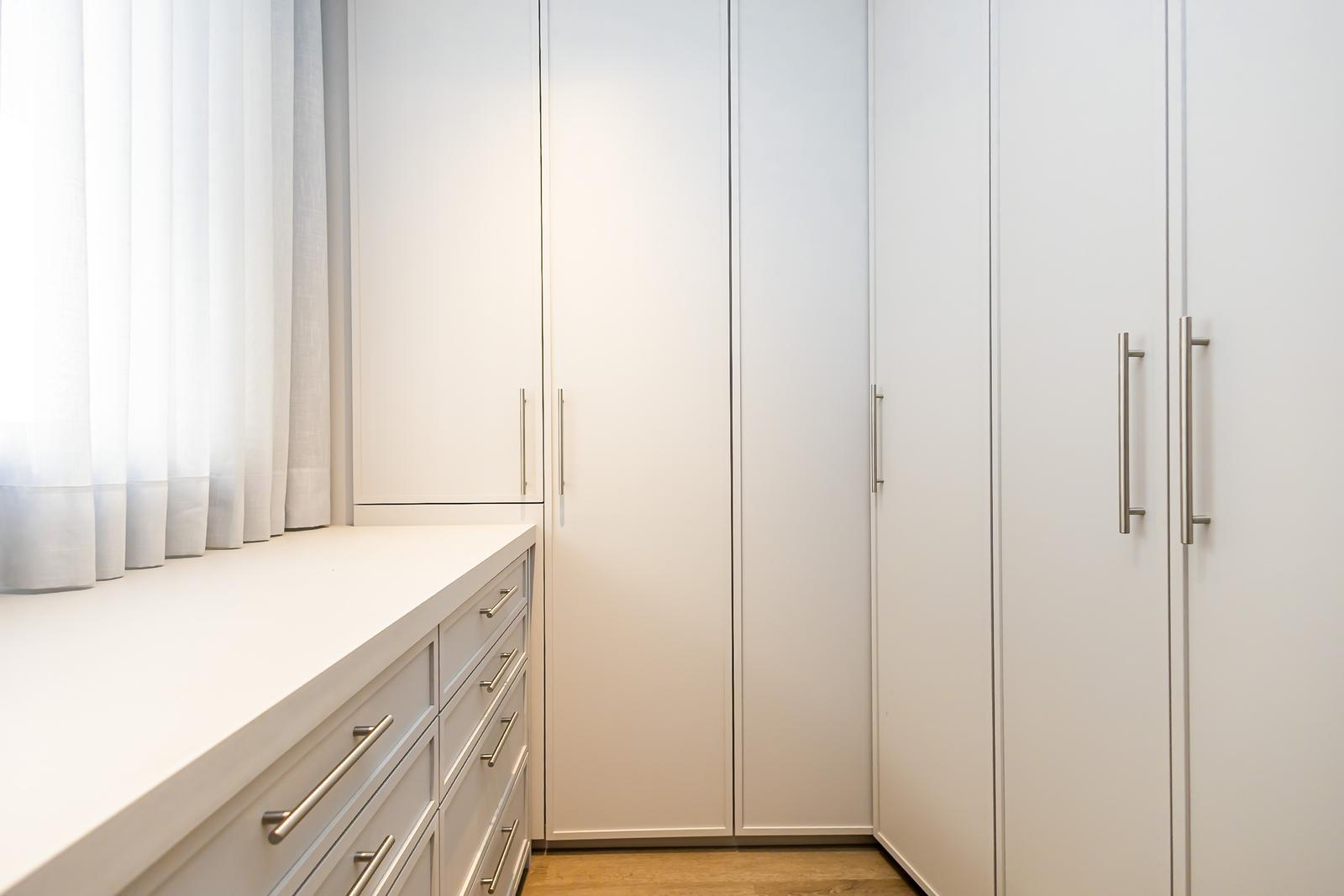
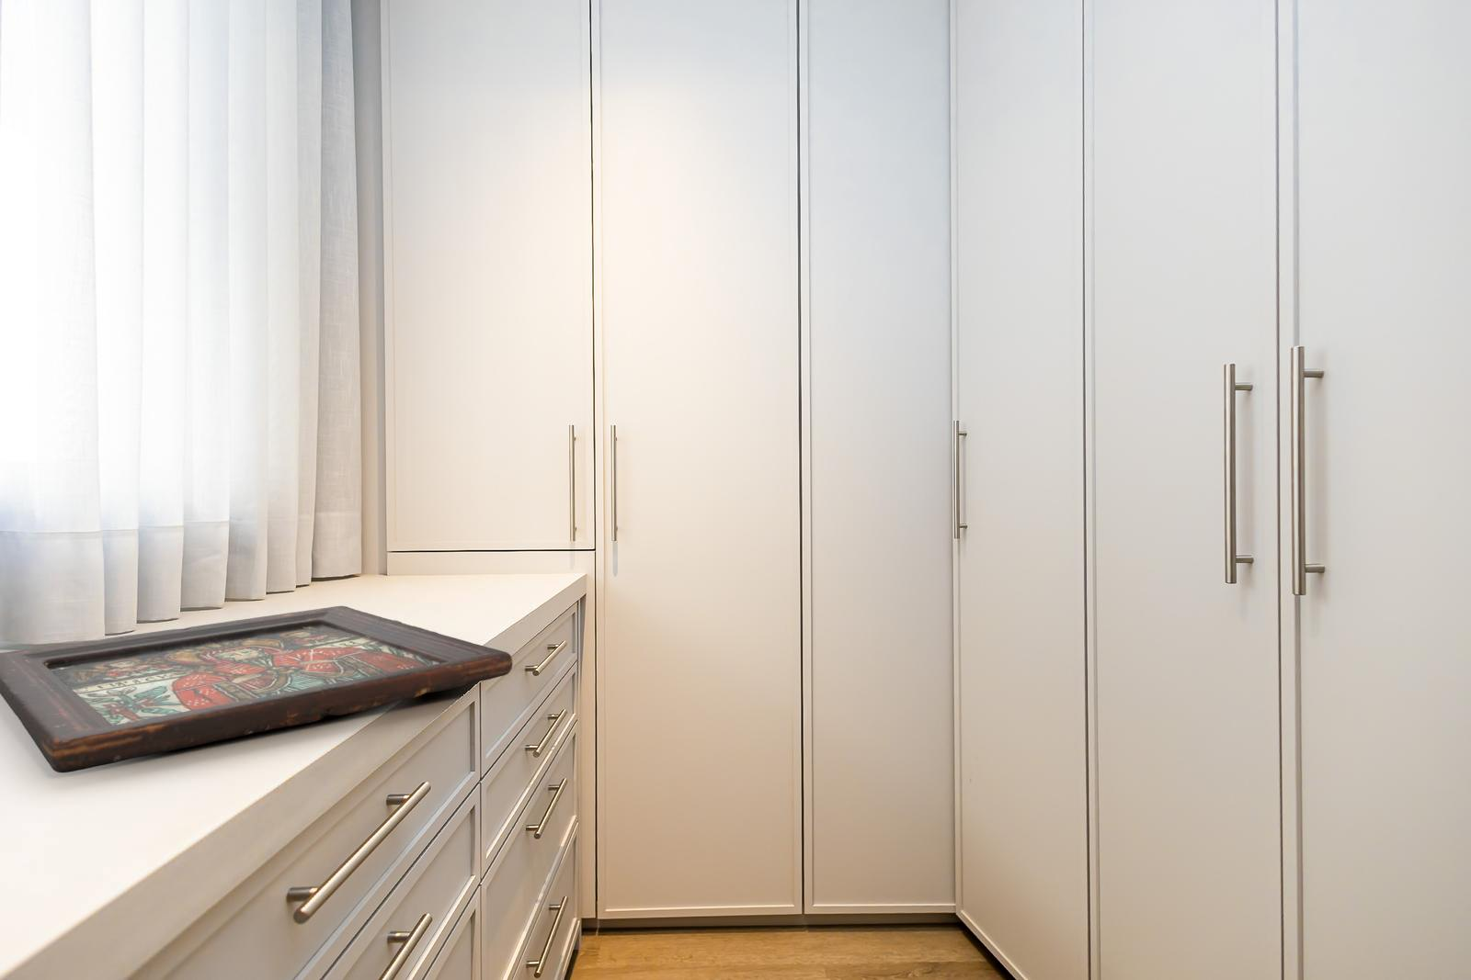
+ decorative tray [0,605,513,773]
